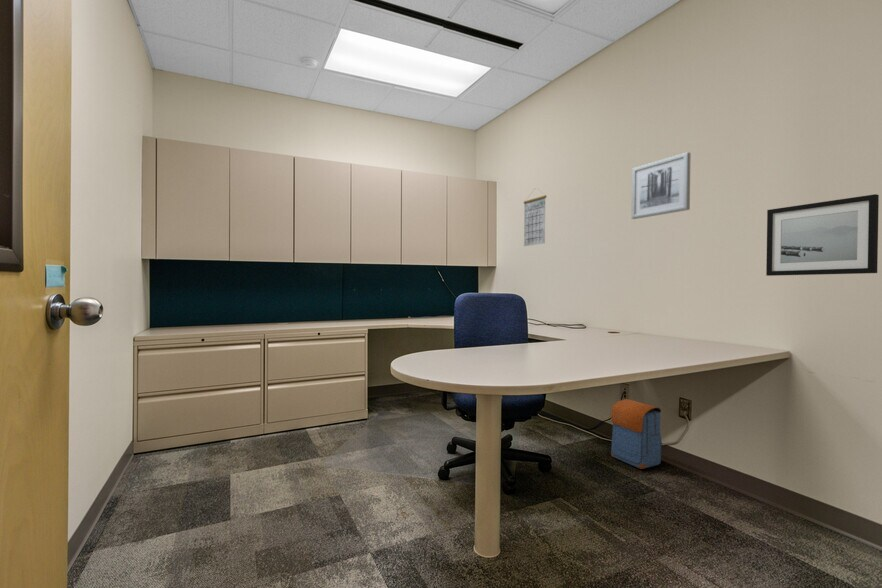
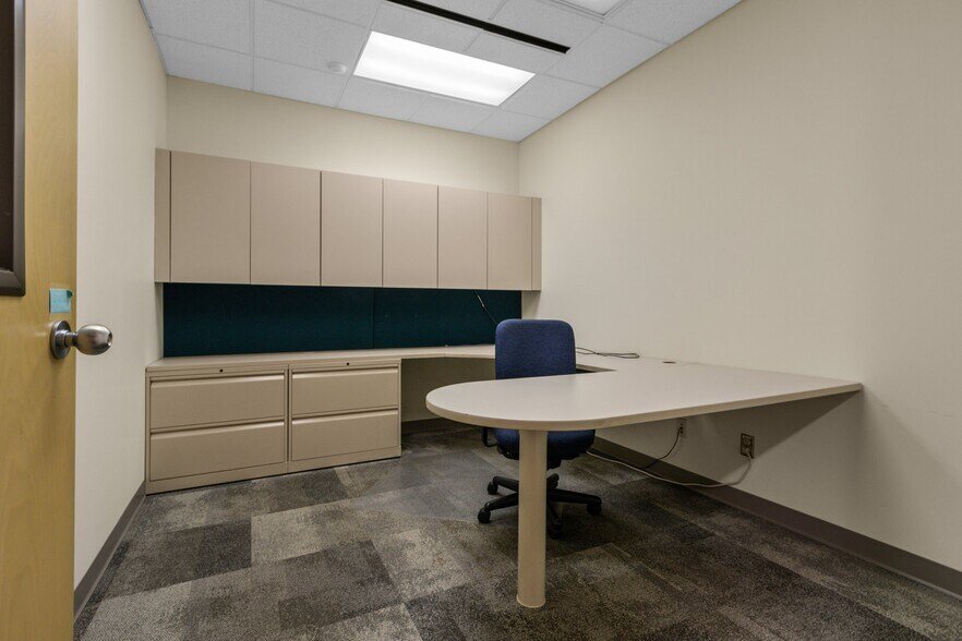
- calendar [523,189,547,247]
- wall art [765,193,880,277]
- wall art [631,151,691,220]
- backpack [610,398,663,470]
